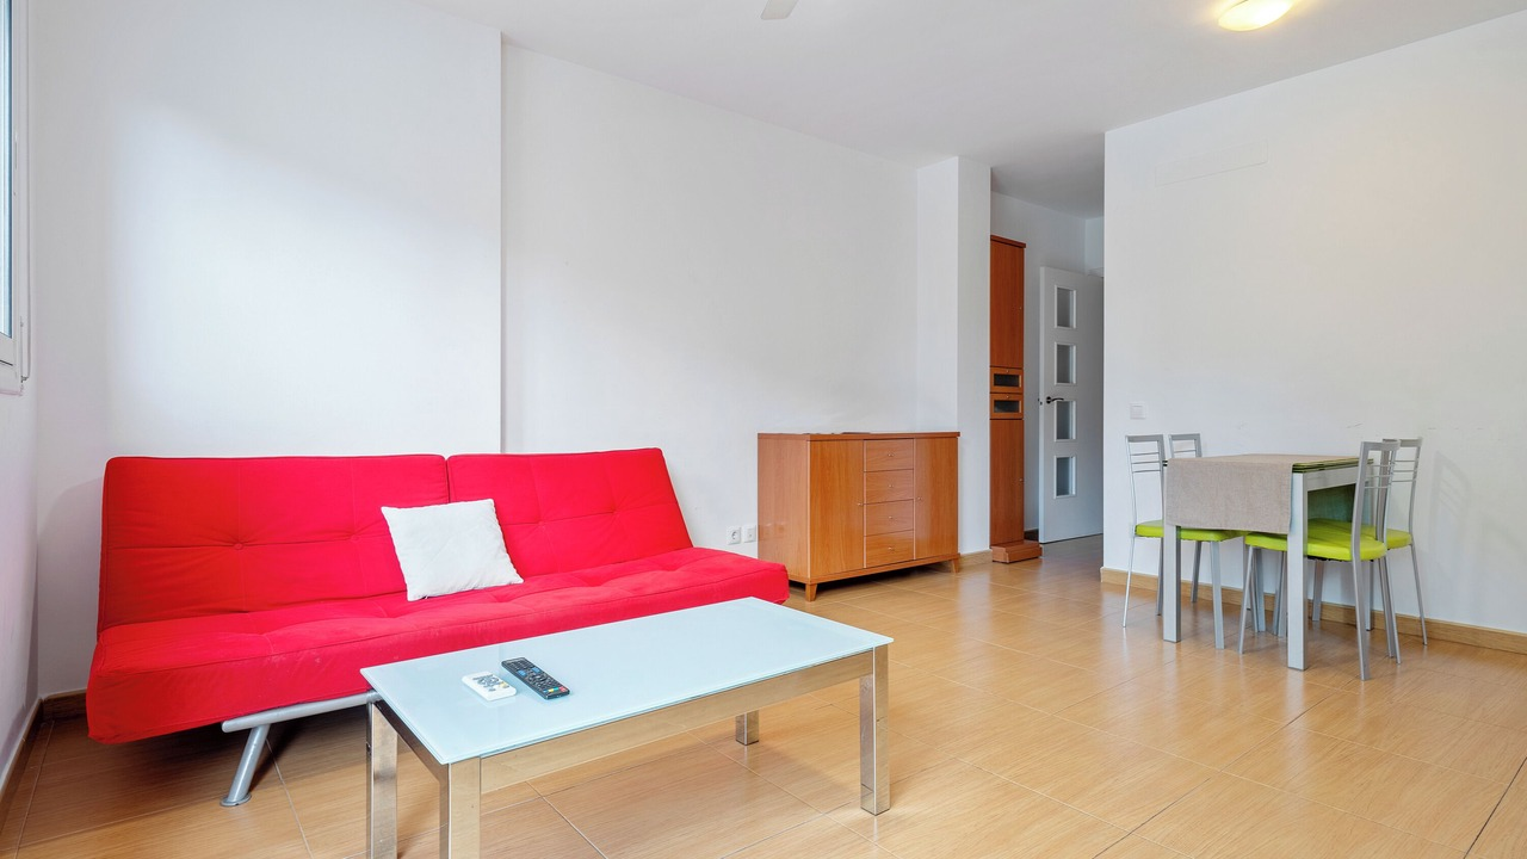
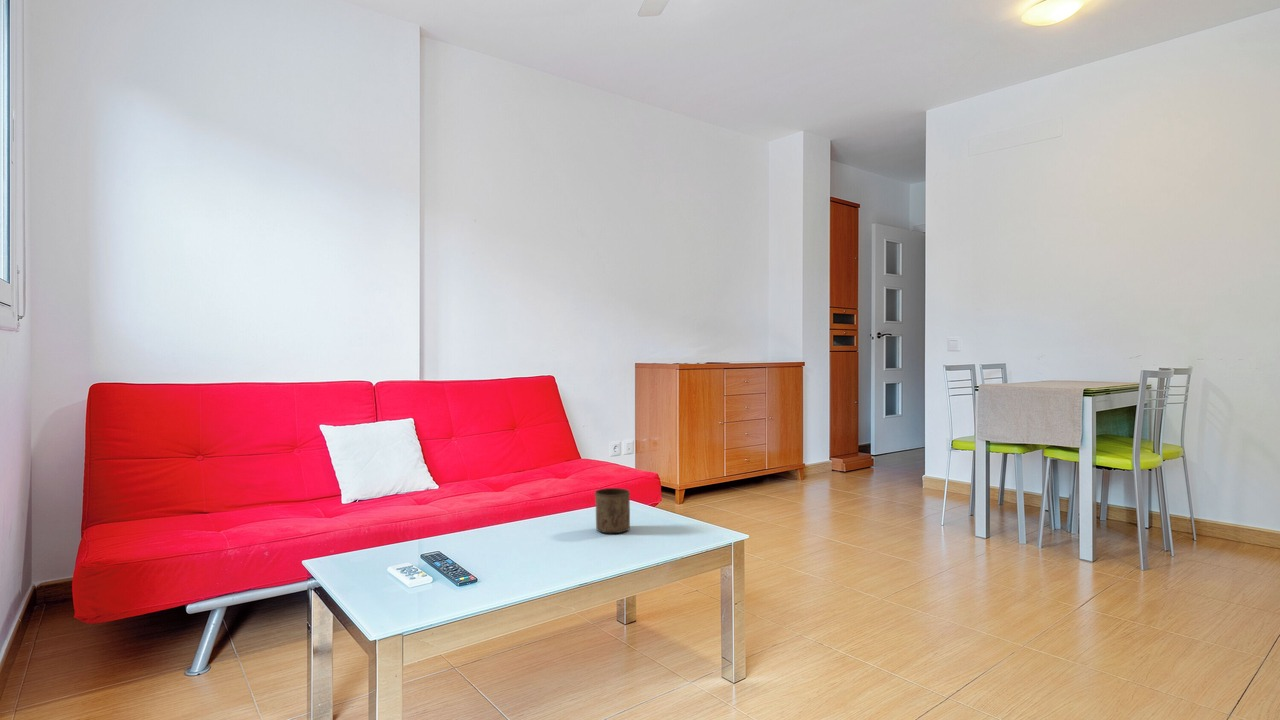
+ cup [594,487,631,534]
